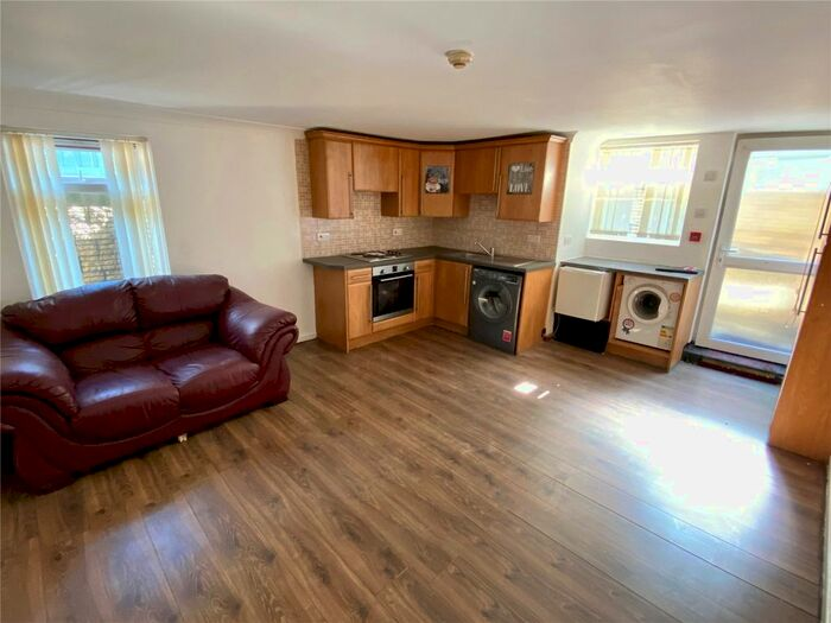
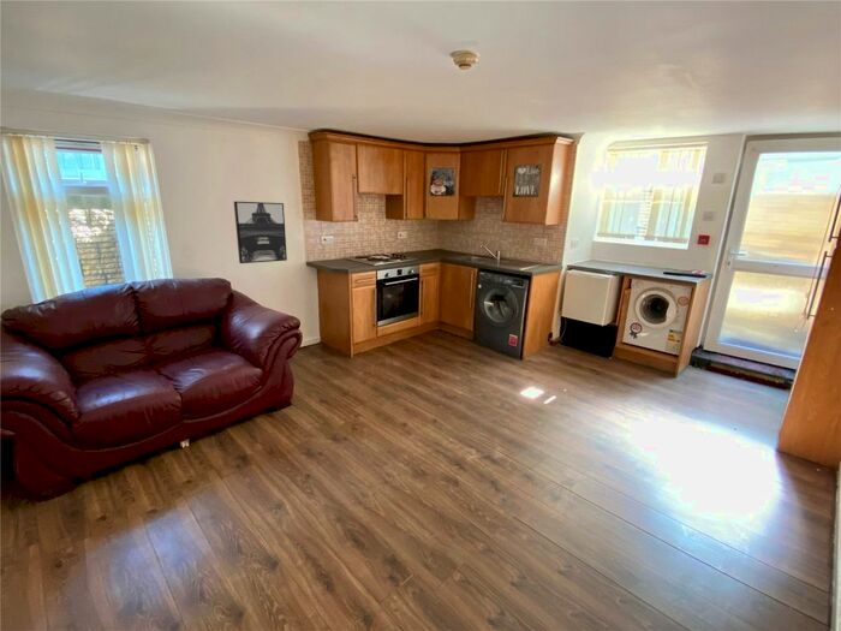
+ wall art [233,201,288,264]
